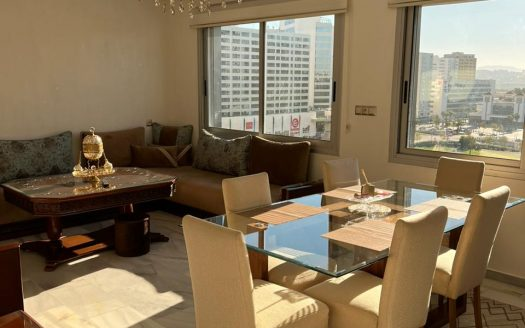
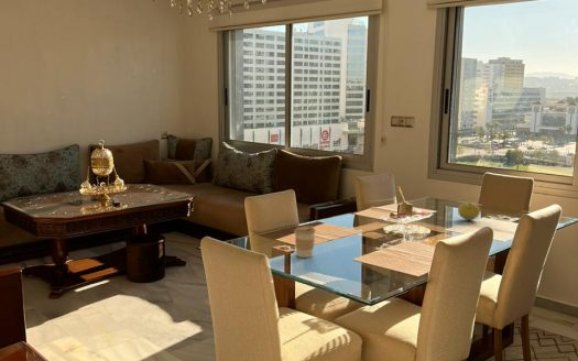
+ coffee cup [293,225,316,259]
+ fruit [457,201,481,221]
